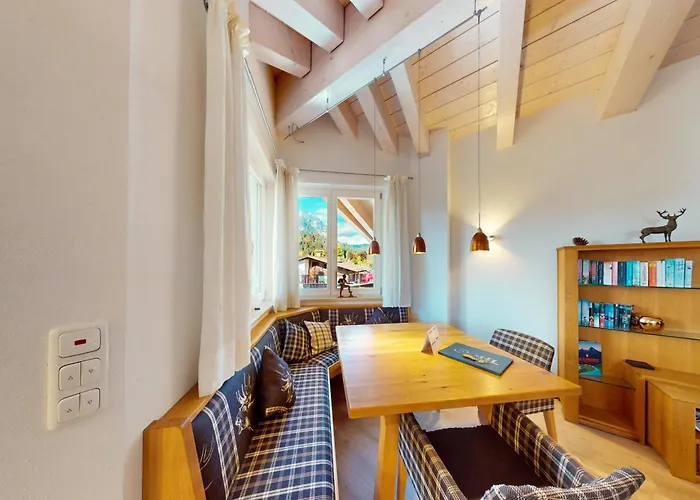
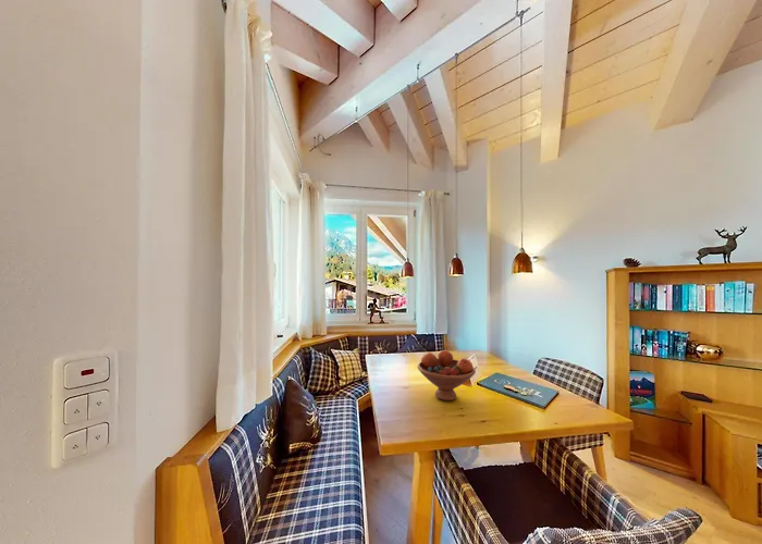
+ fruit bowl [417,349,477,401]
